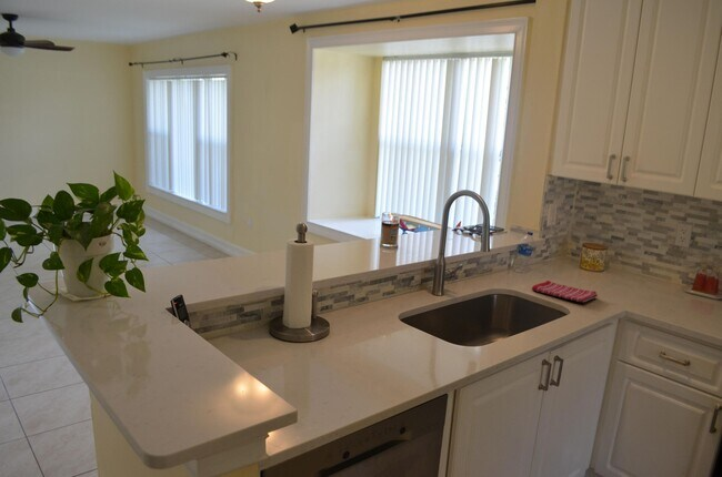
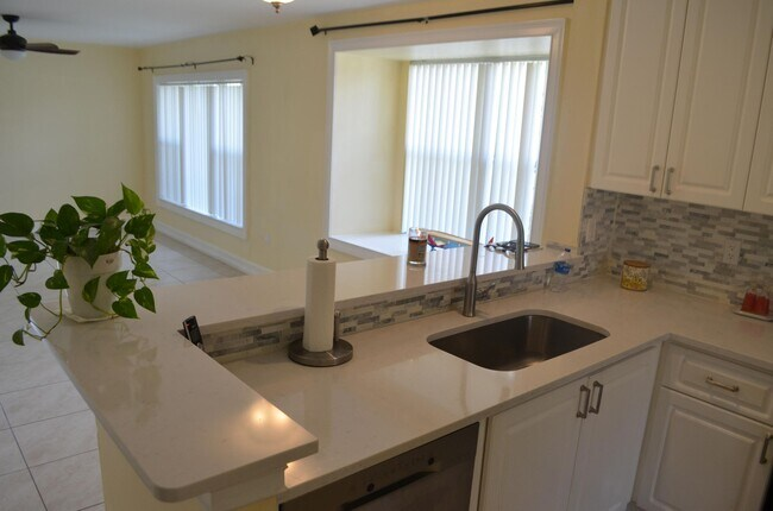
- dish towel [531,280,599,304]
